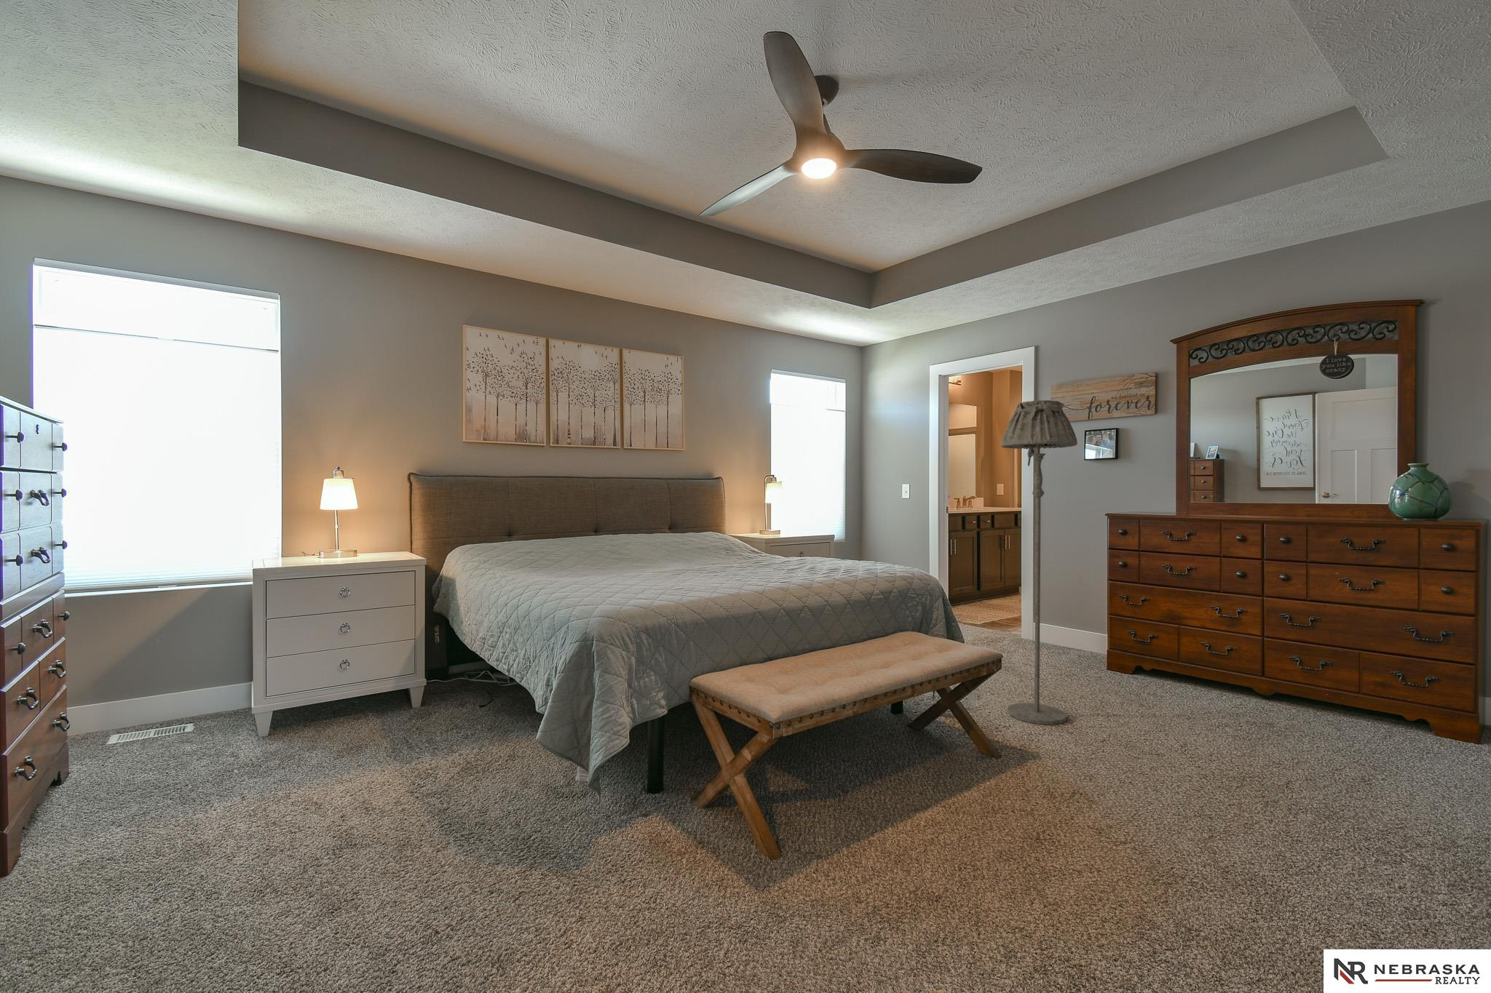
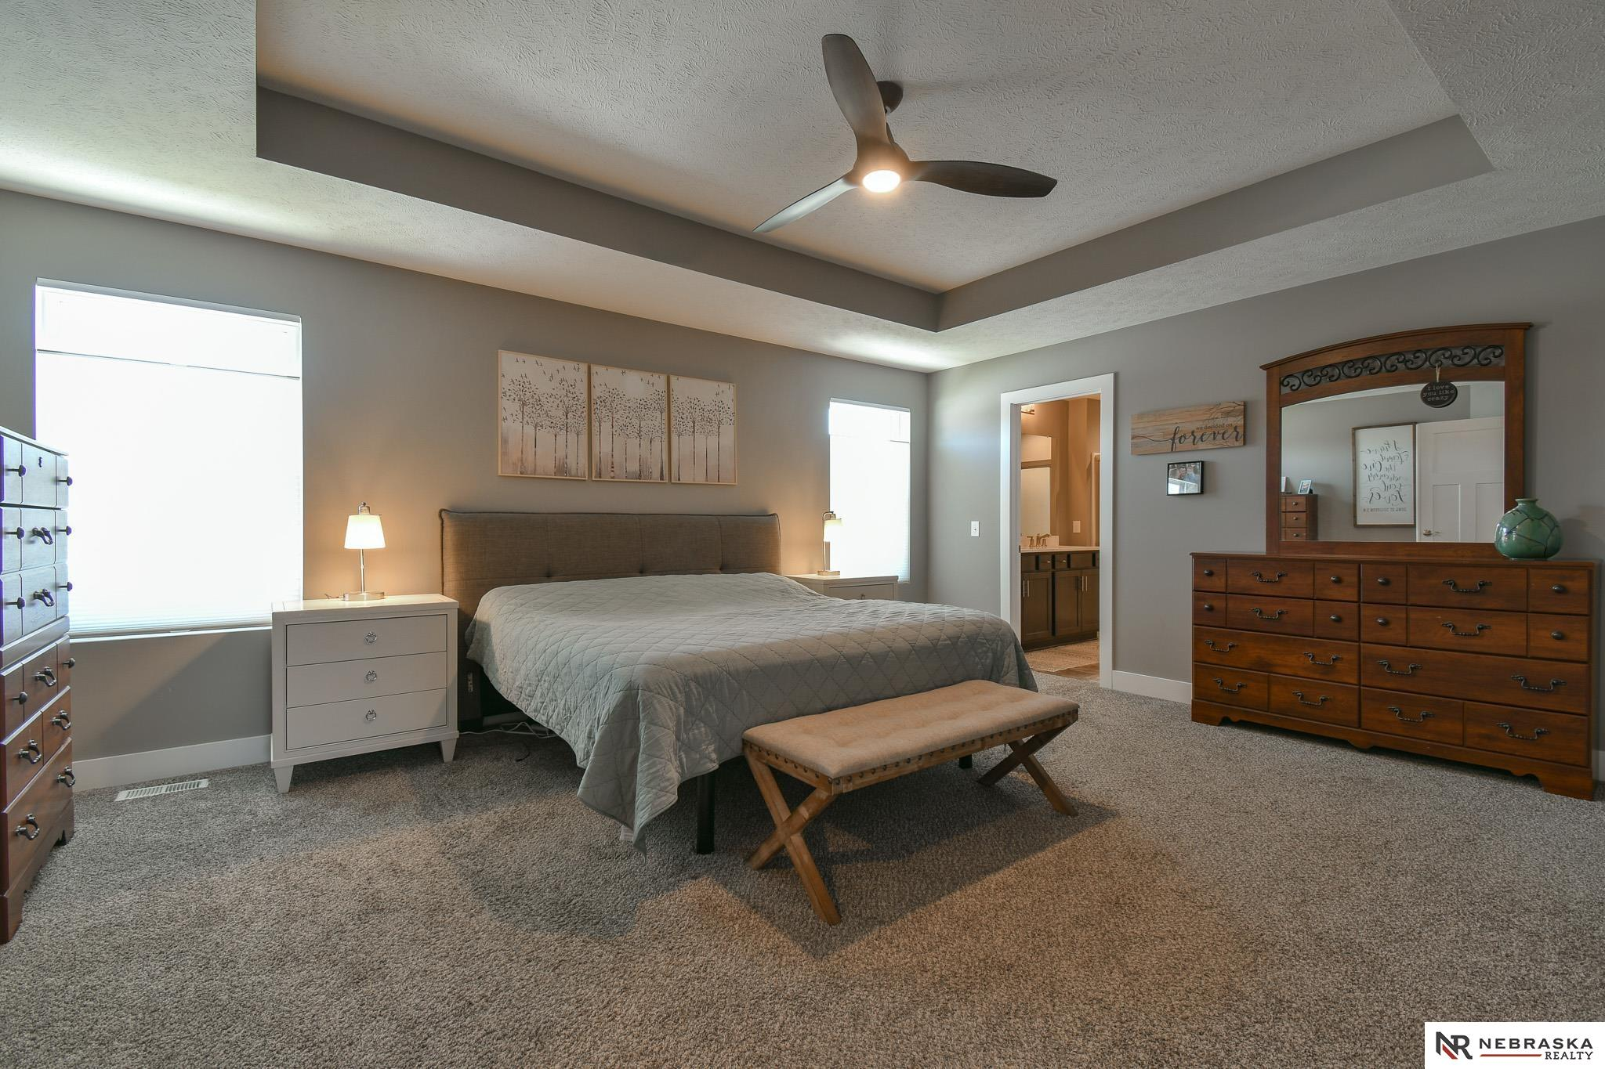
- floor lamp [1000,399,1079,725]
